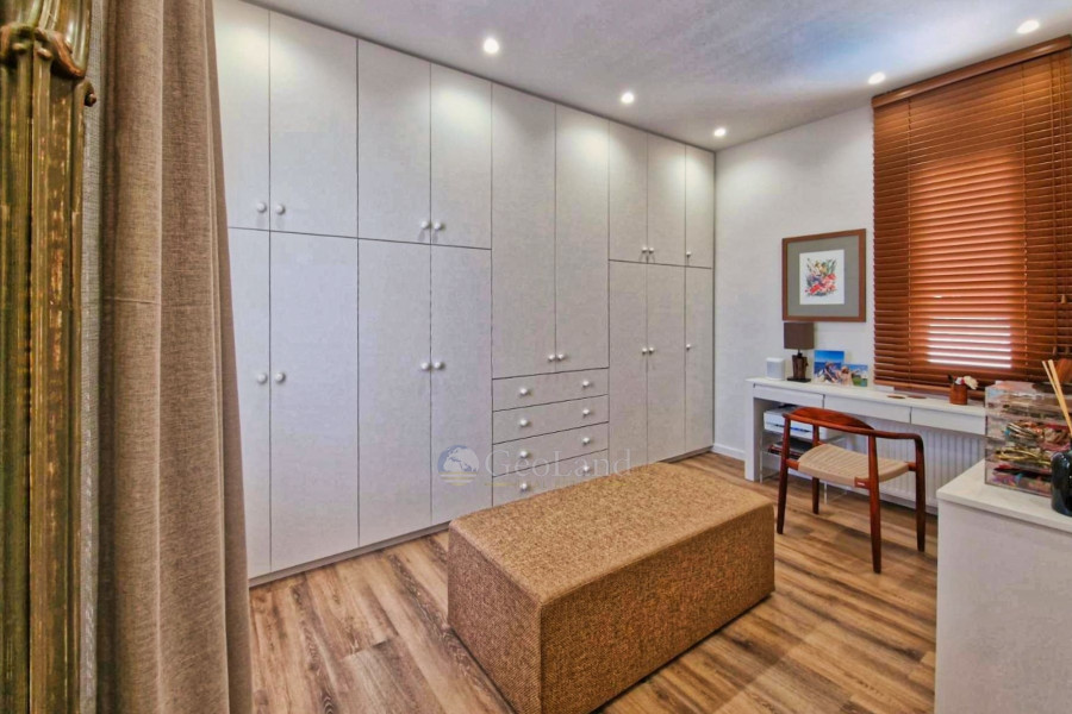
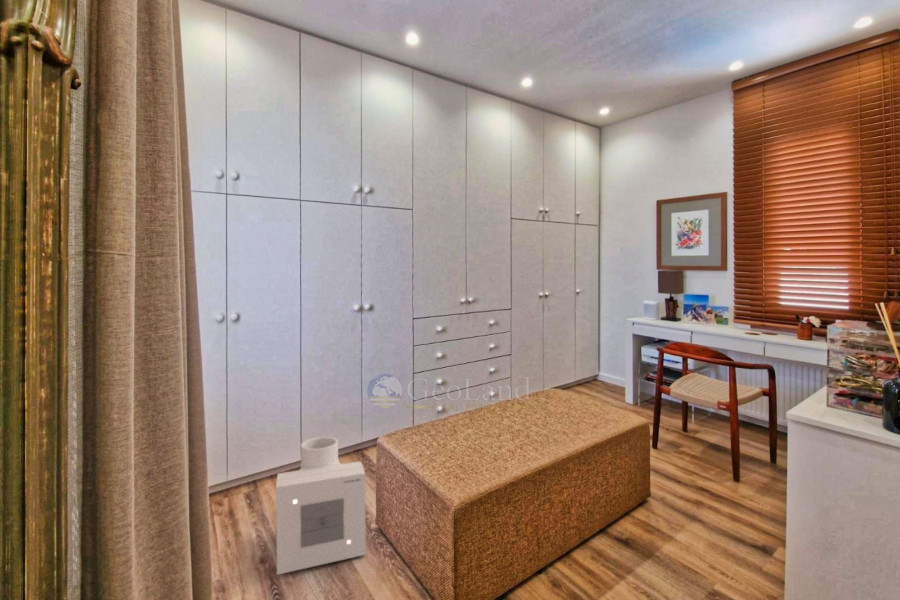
+ air purifier [275,436,367,576]
